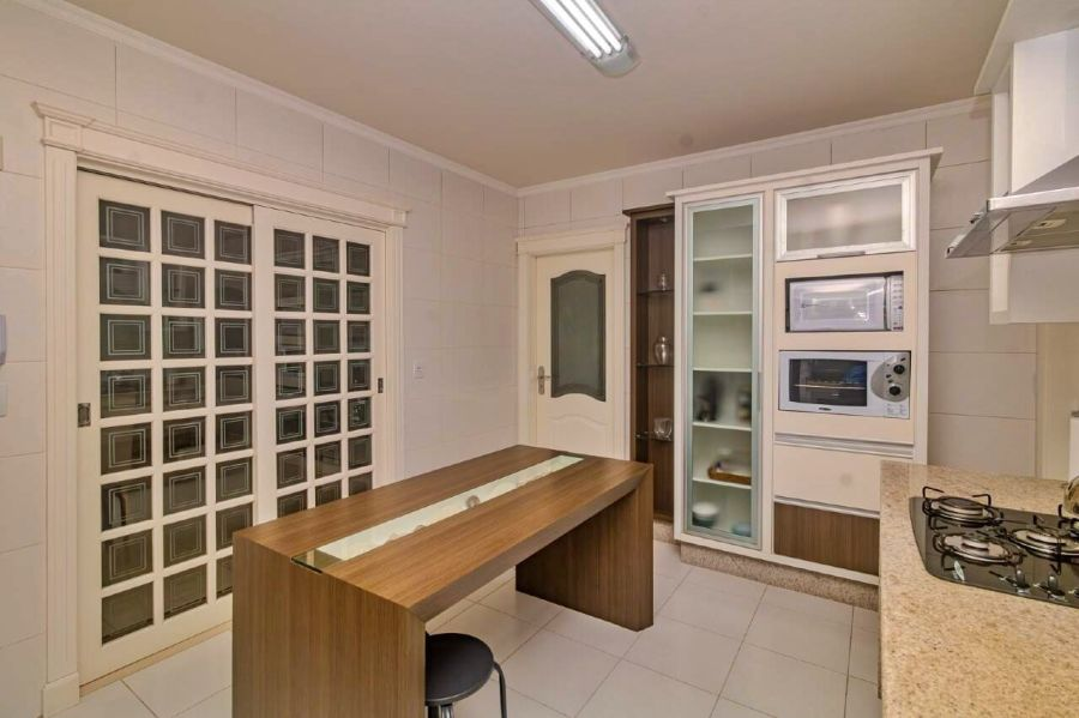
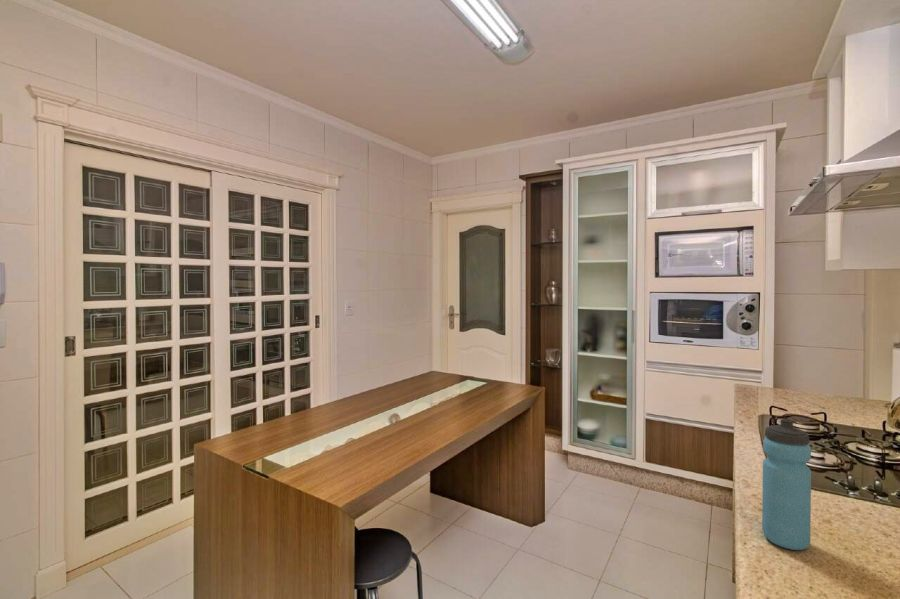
+ water bottle [761,418,812,551]
